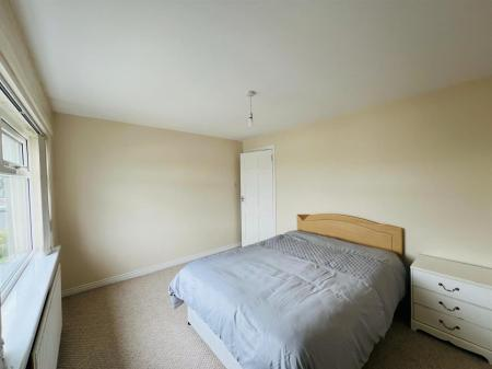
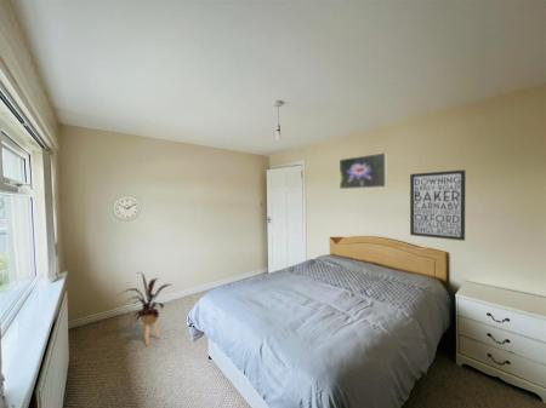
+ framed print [339,151,388,190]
+ wall clock [112,195,142,223]
+ house plant [115,271,171,346]
+ wall art [409,168,467,242]
